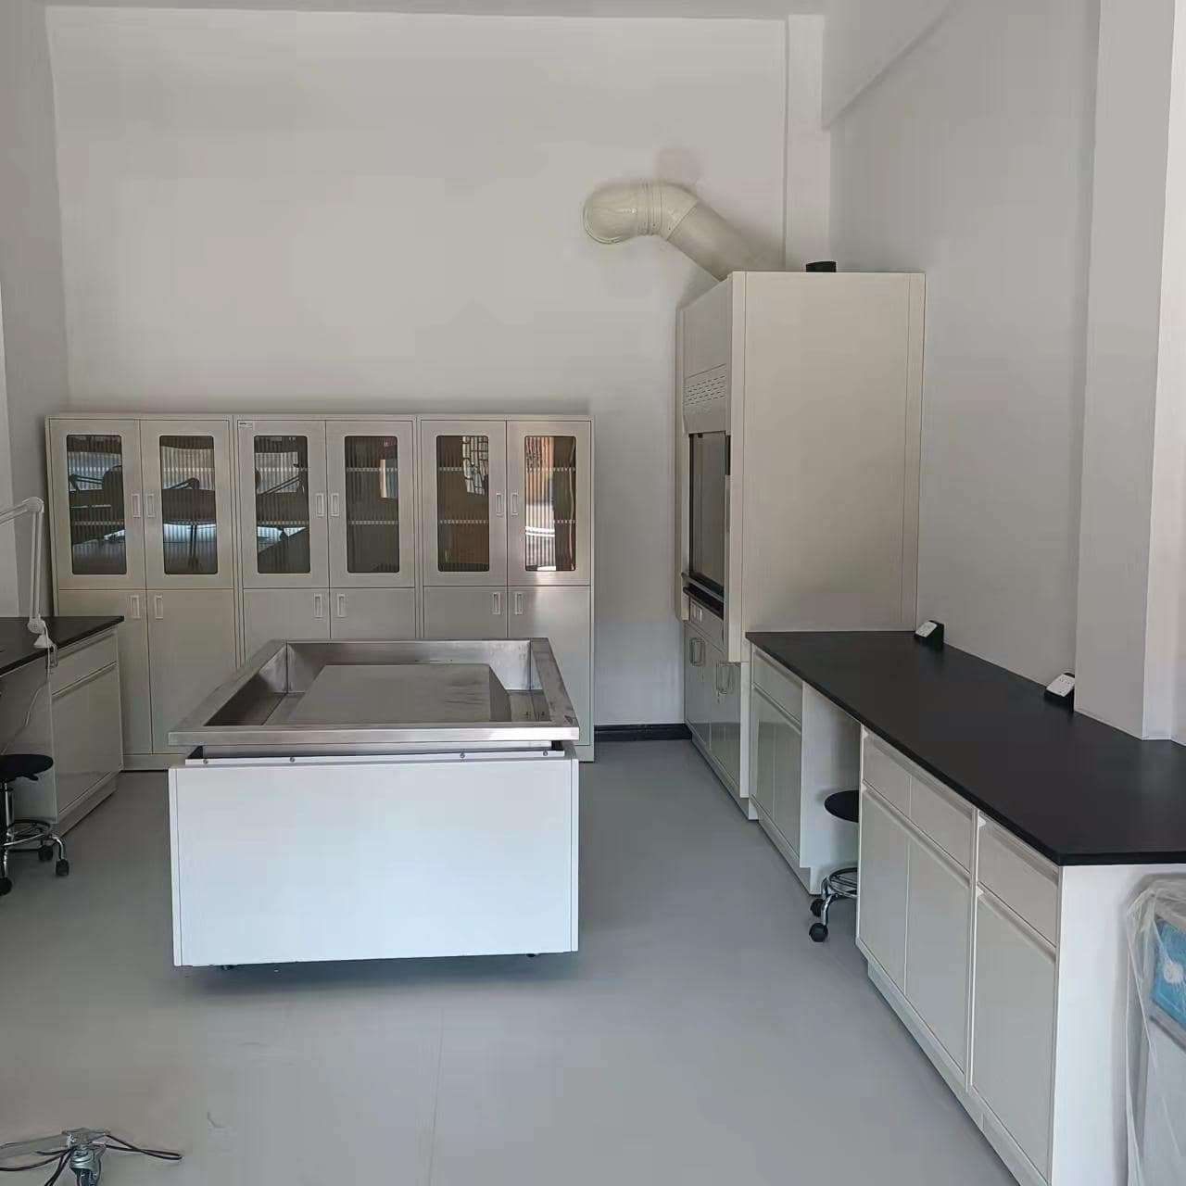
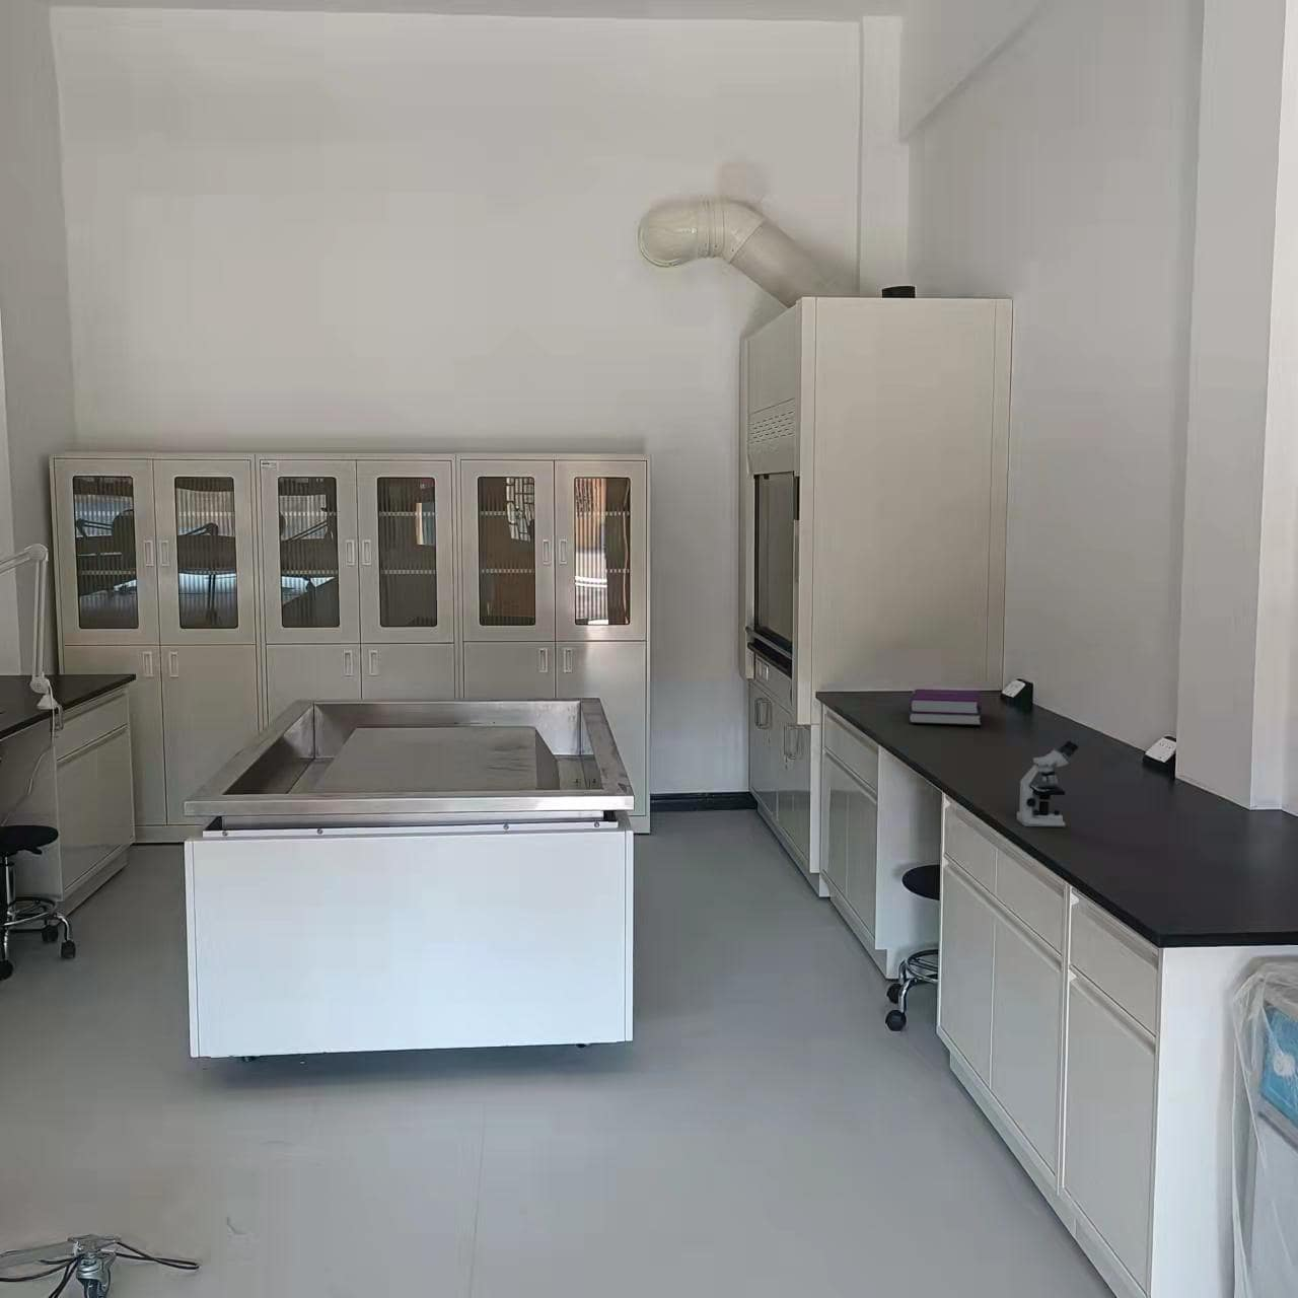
+ microscope [1016,739,1079,827]
+ notebook [908,688,983,726]
